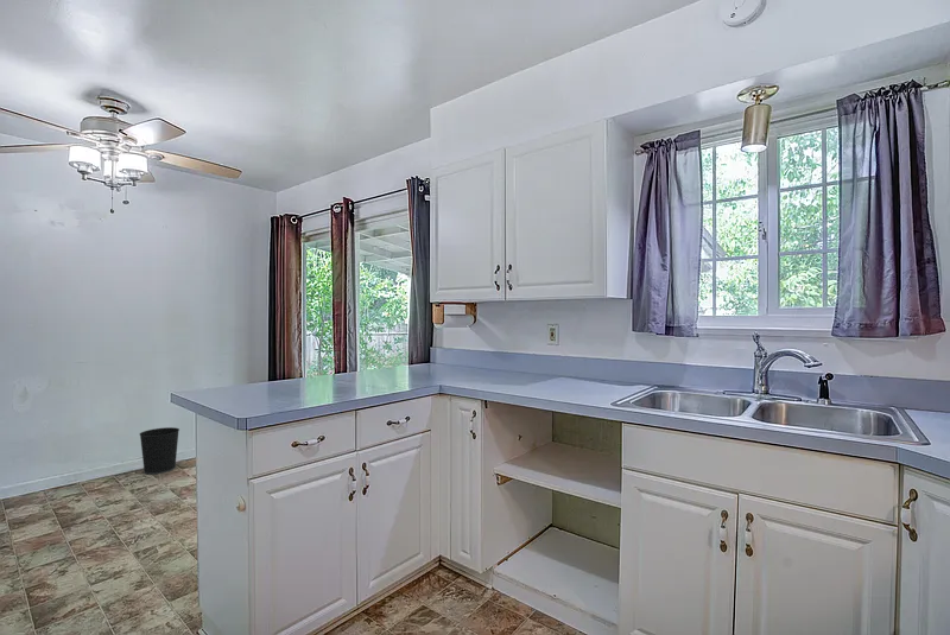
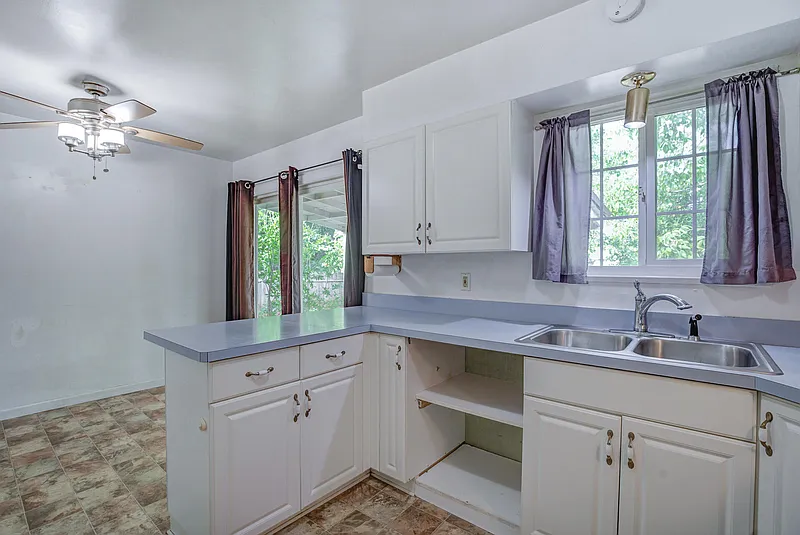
- wastebasket [139,426,180,476]
